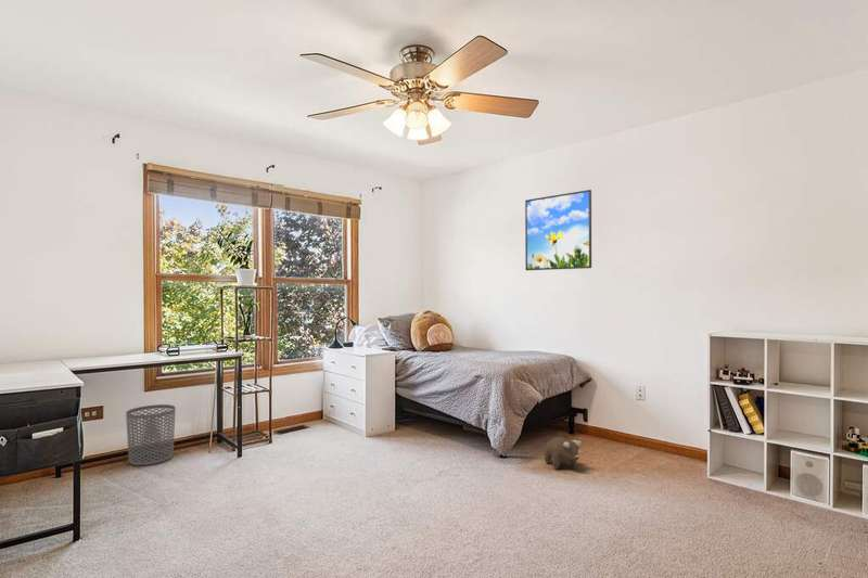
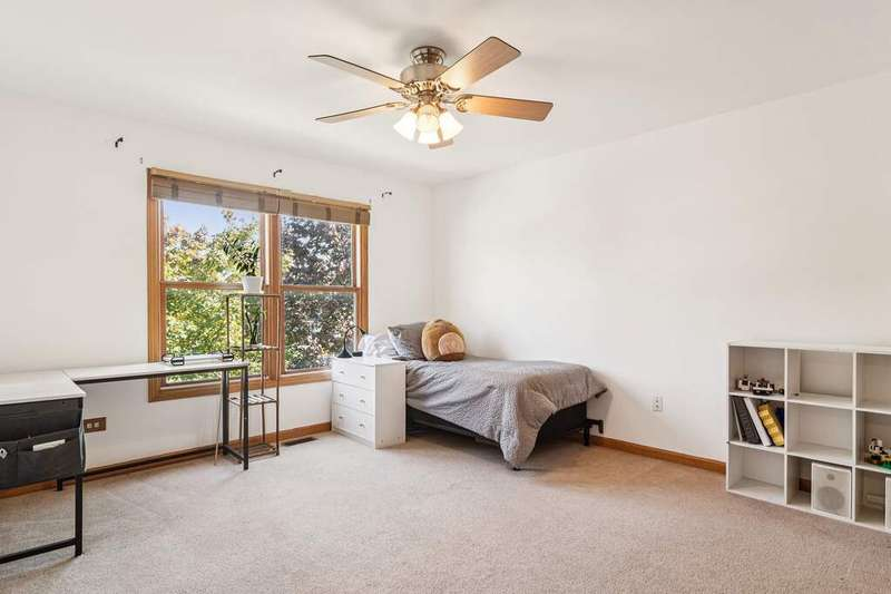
- waste bin [125,403,177,466]
- plush toy [544,436,583,470]
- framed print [524,189,592,271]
